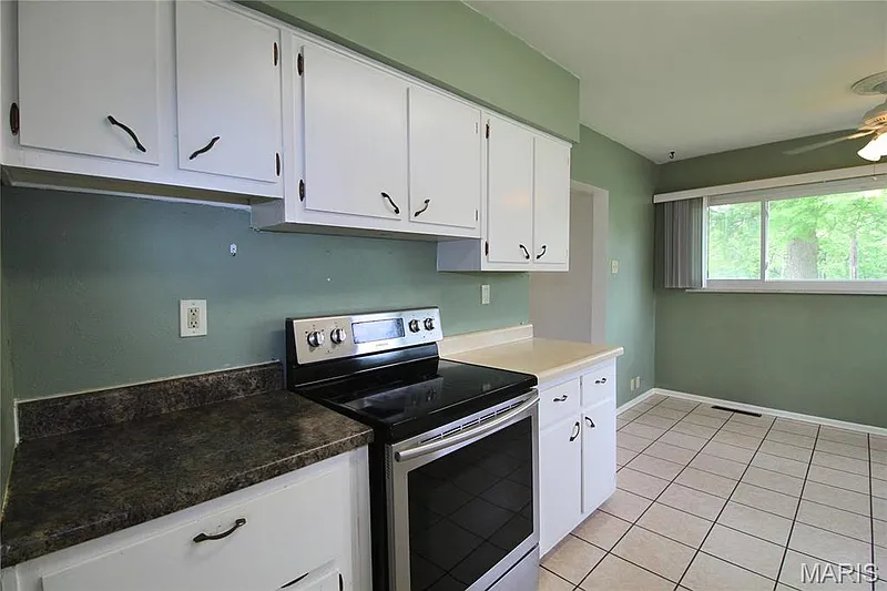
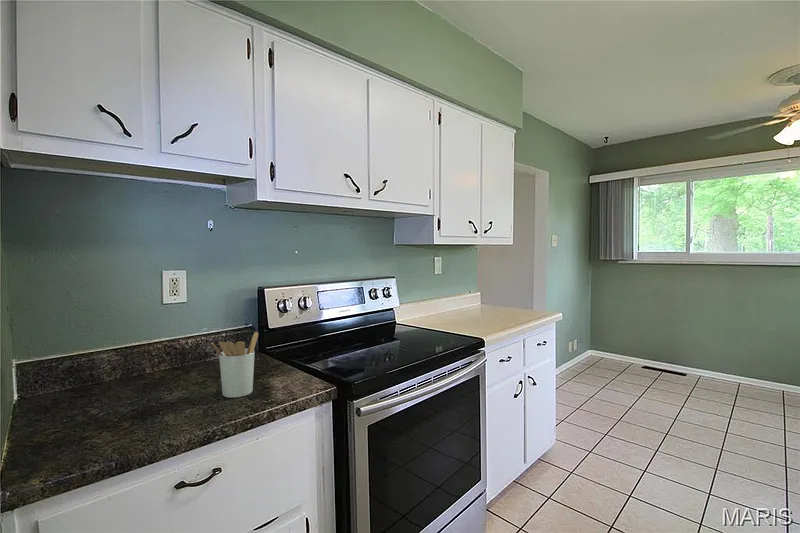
+ utensil holder [211,331,259,399]
